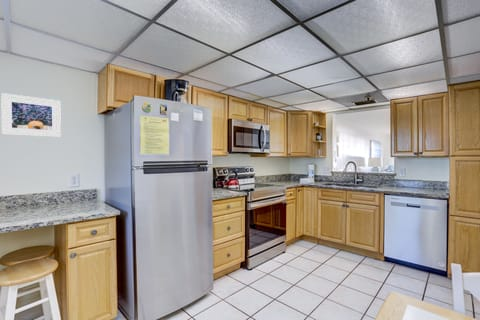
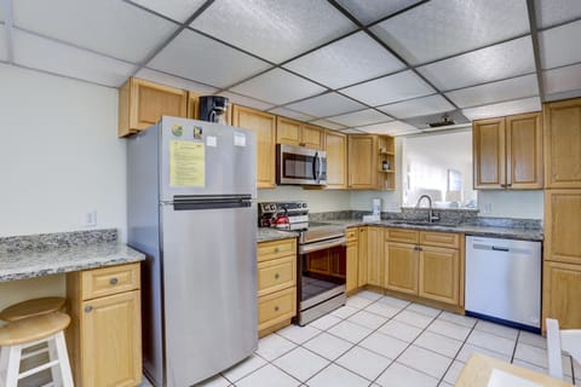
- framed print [0,92,62,138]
